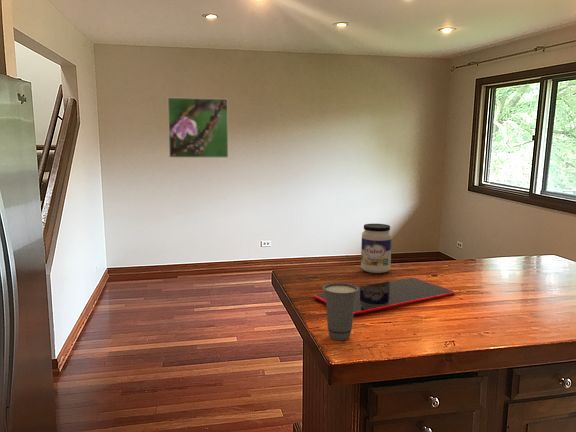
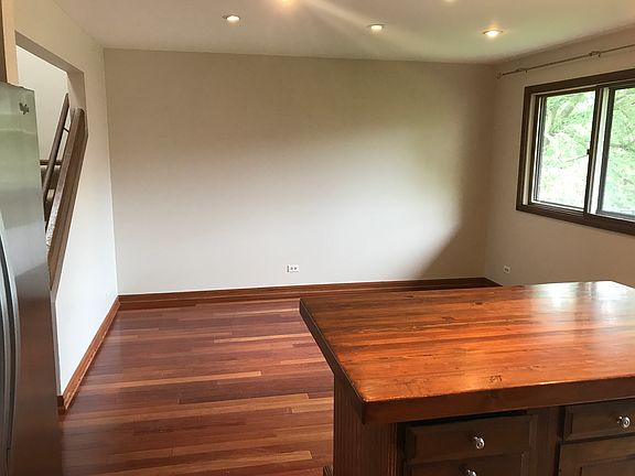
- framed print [167,96,229,159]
- cup [321,281,359,341]
- jar [360,223,393,274]
- cutting board [313,277,456,316]
